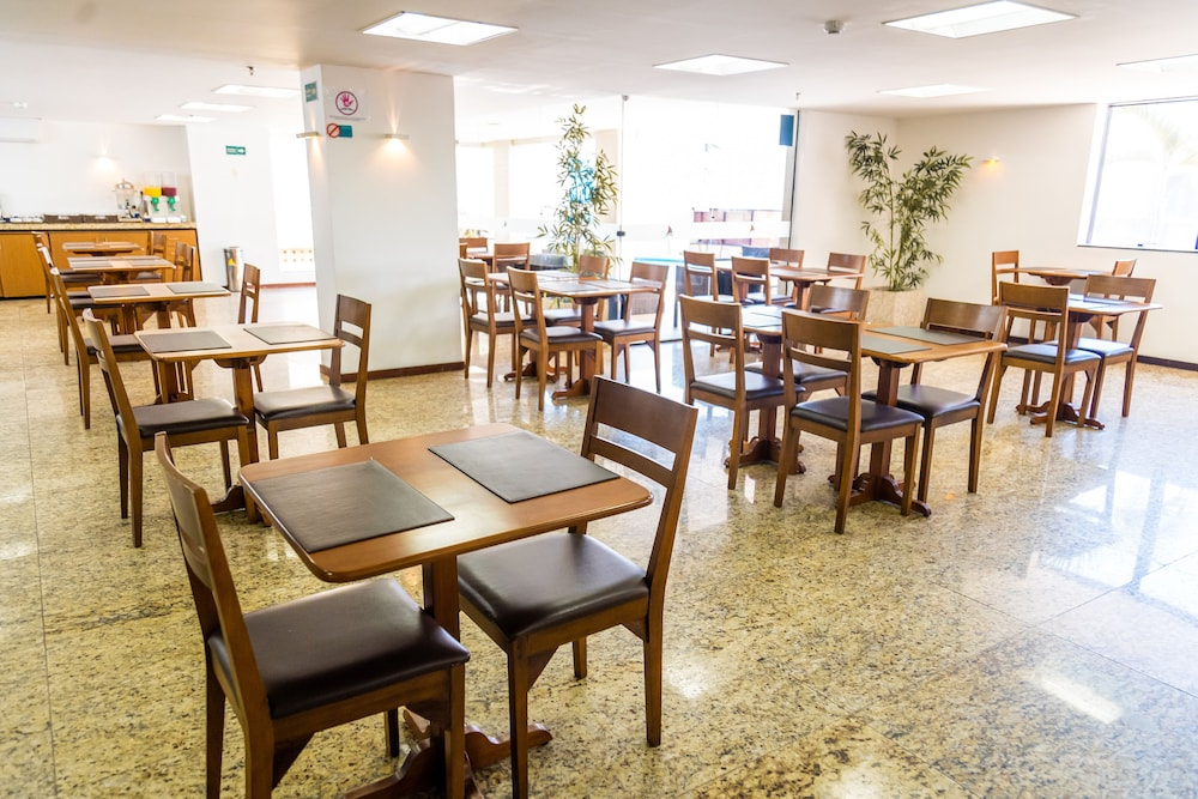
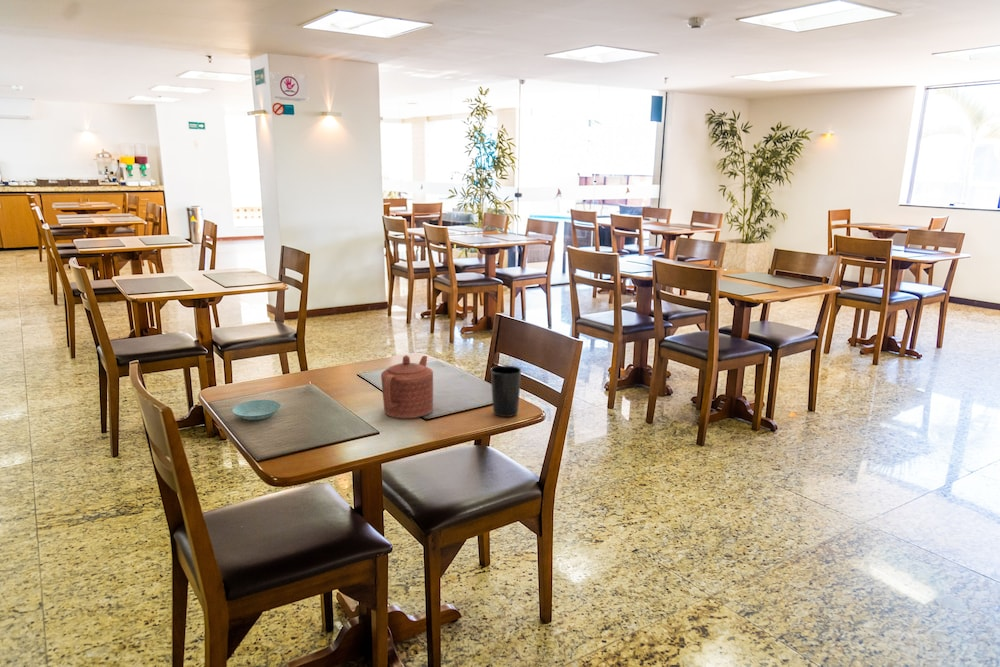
+ cup [490,365,522,418]
+ teapot [380,354,434,419]
+ saucer [231,399,282,421]
